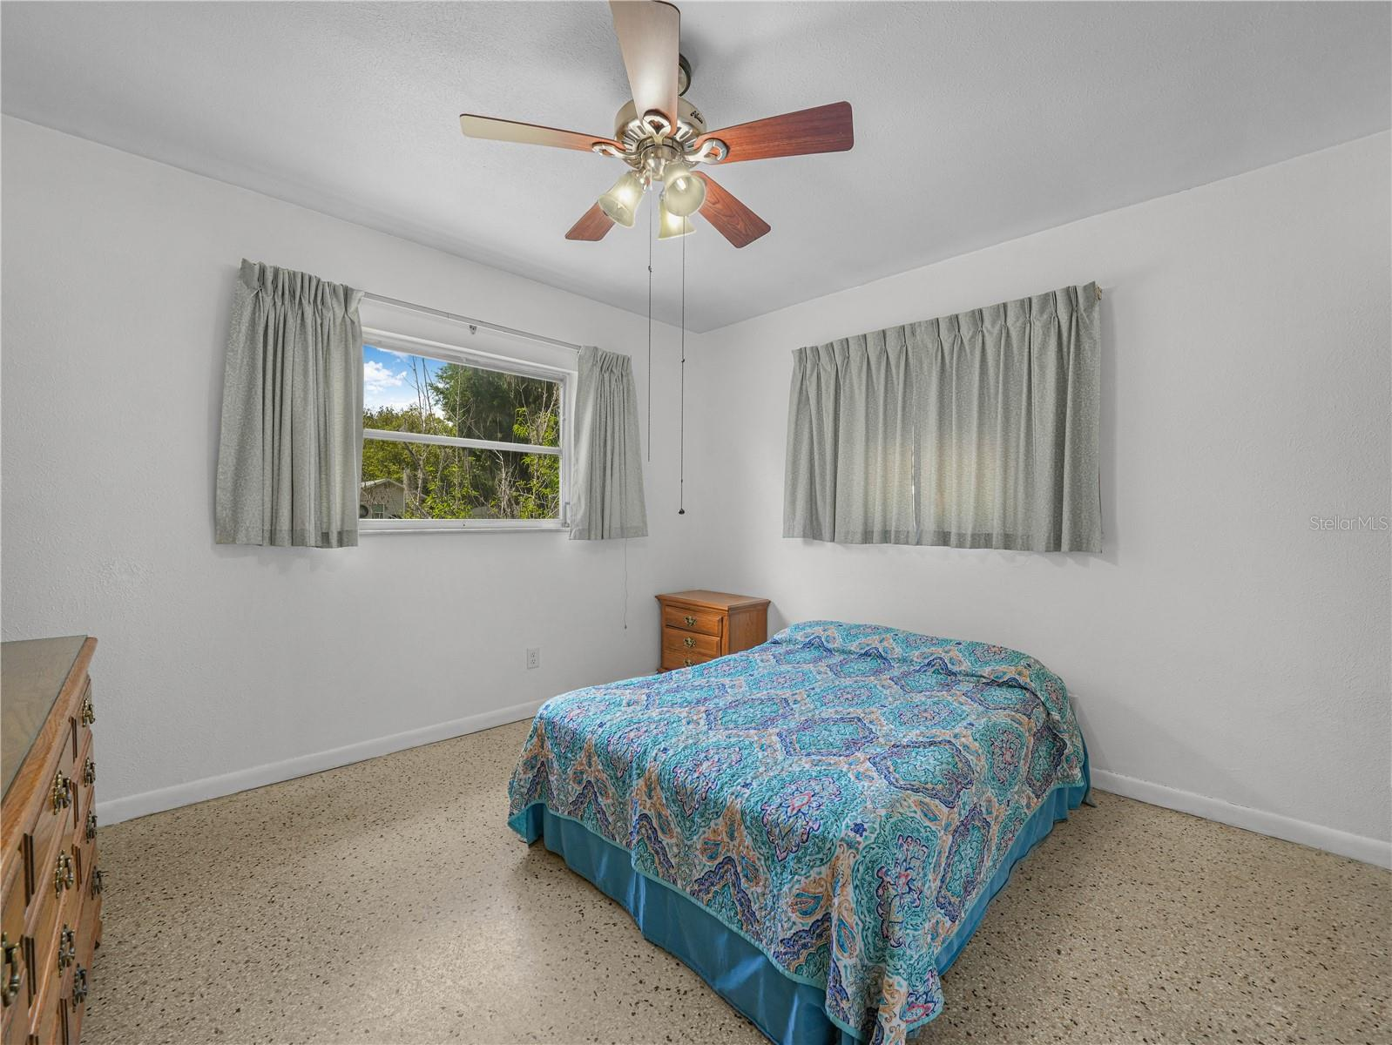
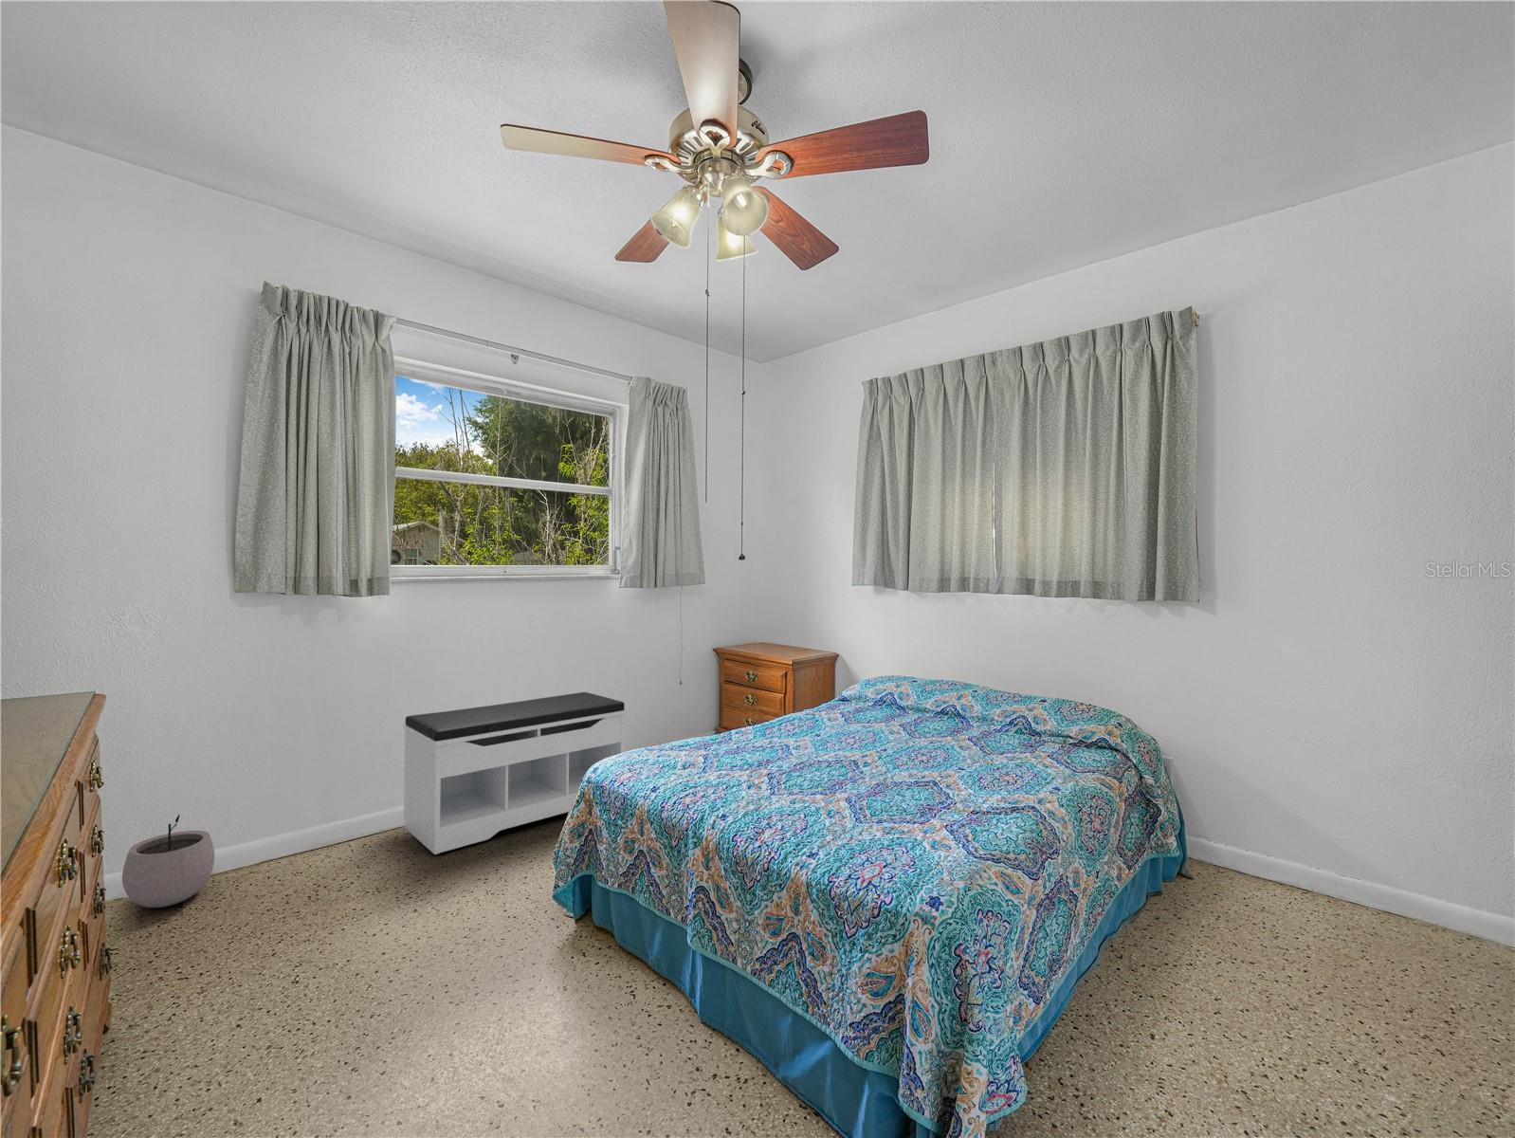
+ bench [403,691,626,856]
+ plant pot [122,814,215,908]
